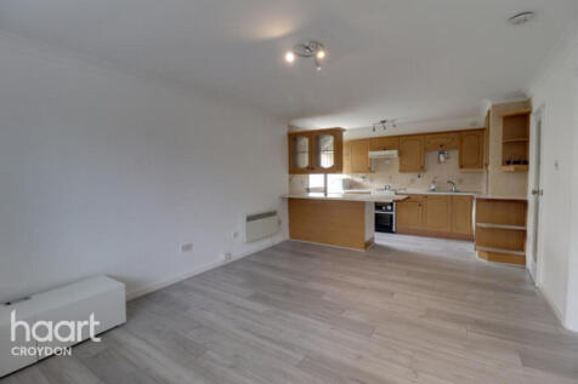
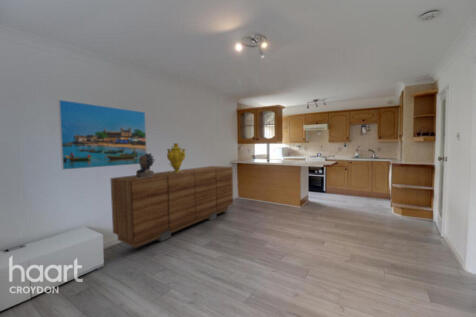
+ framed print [57,99,148,171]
+ sculpture bust [135,152,156,178]
+ sideboard [110,165,234,249]
+ decorative urn [166,142,186,173]
